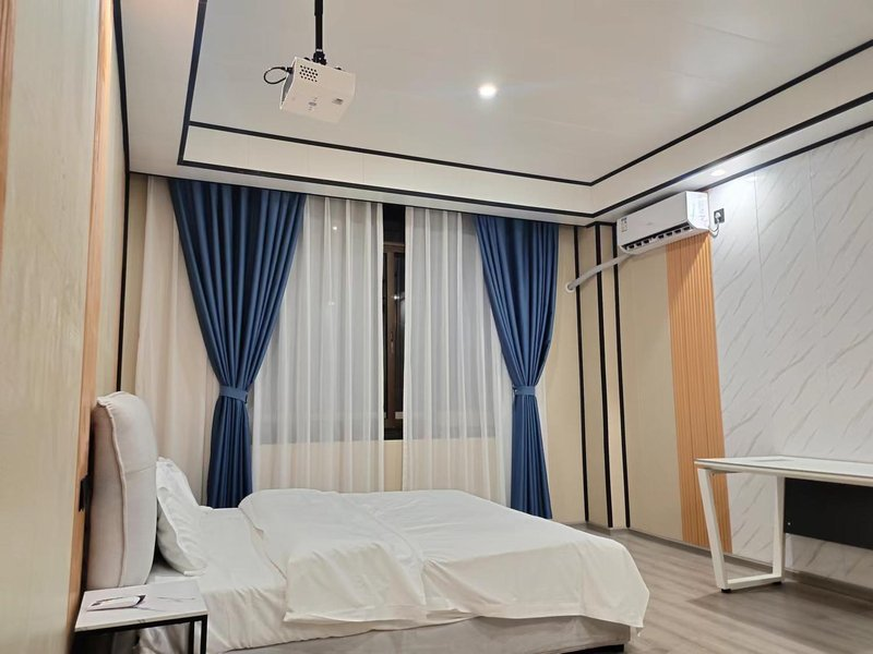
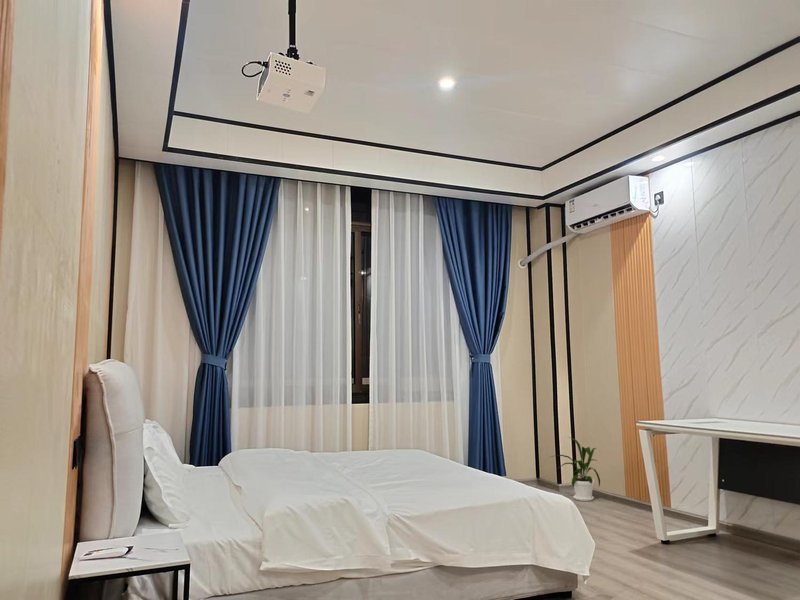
+ house plant [550,436,601,502]
